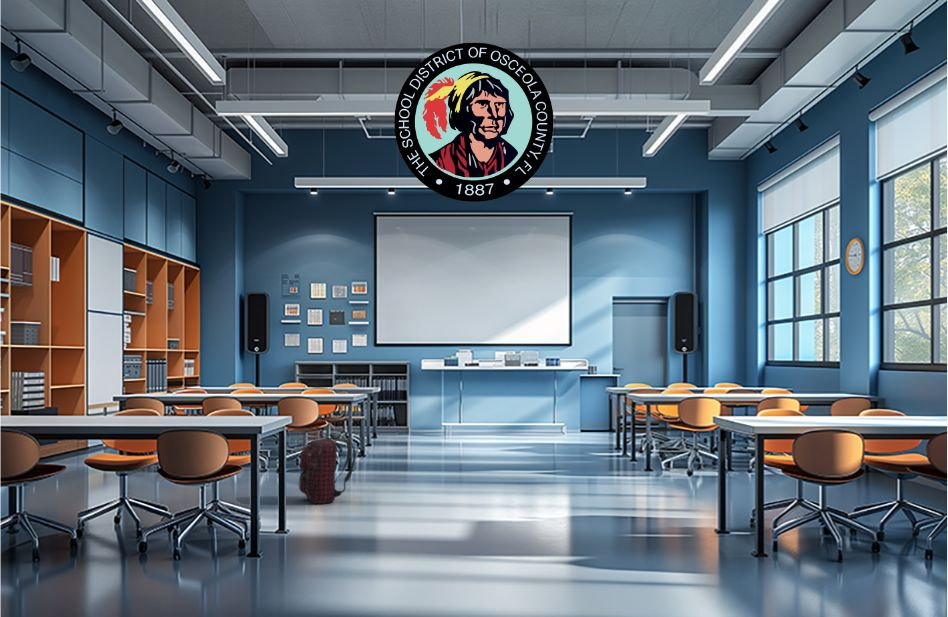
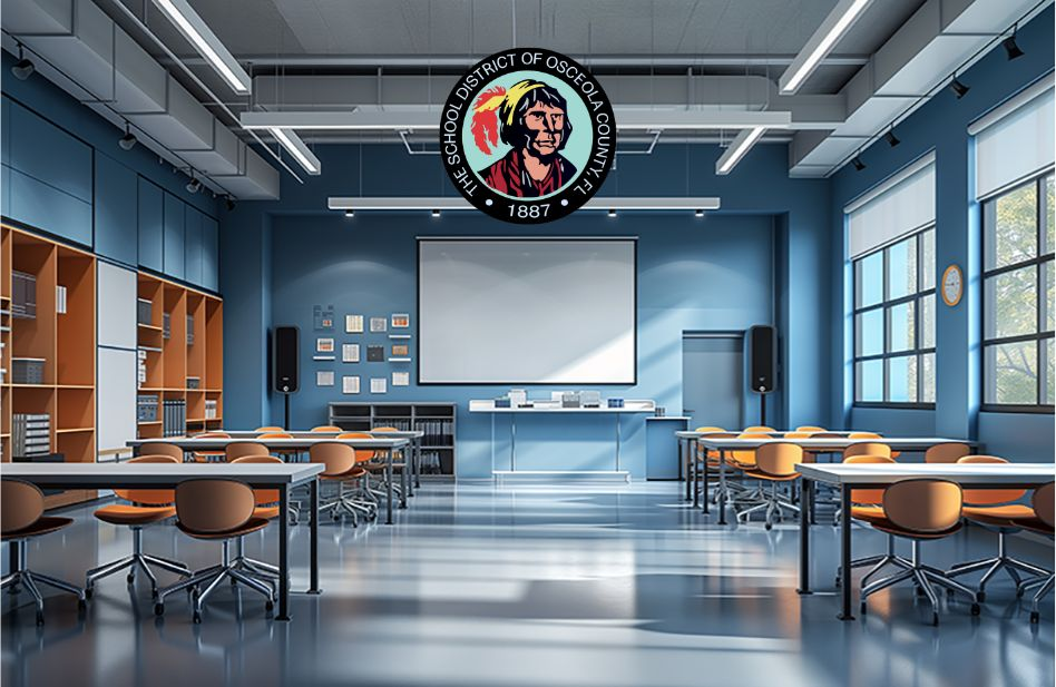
- backpack [298,433,357,505]
